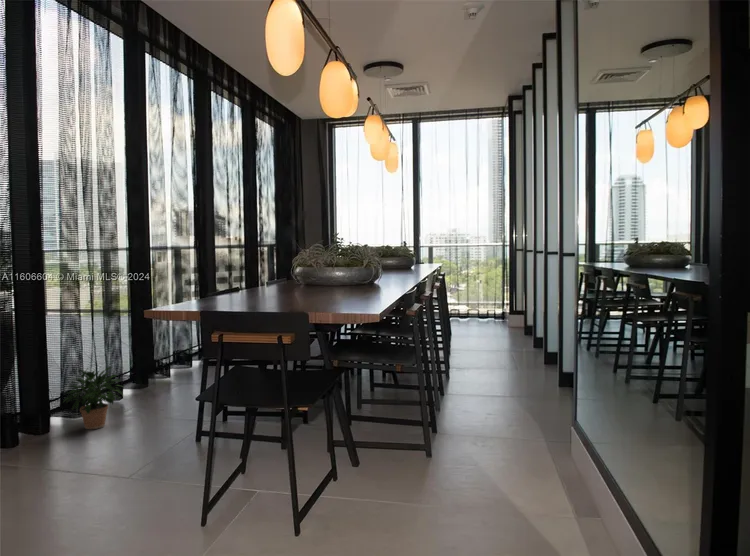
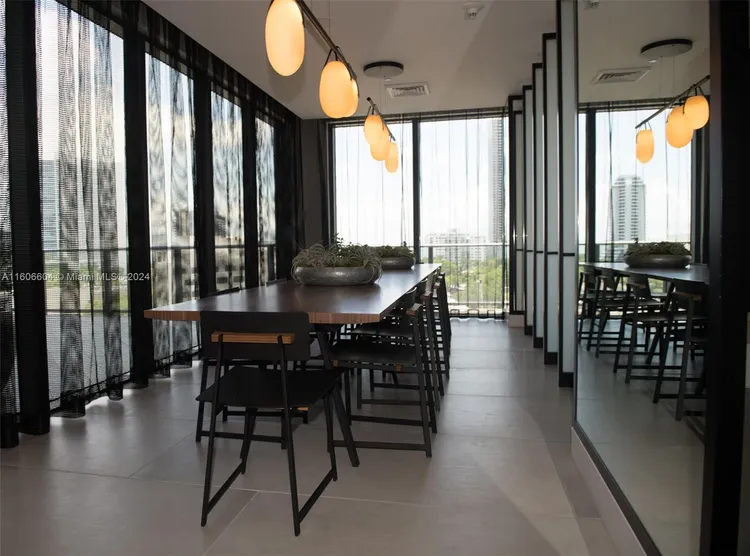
- potted plant [62,366,125,430]
